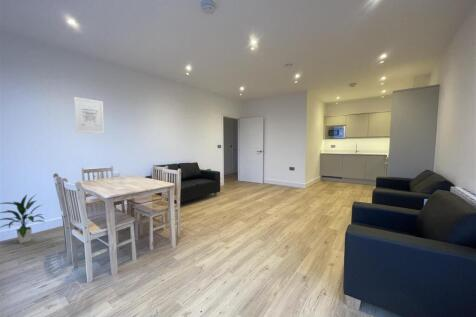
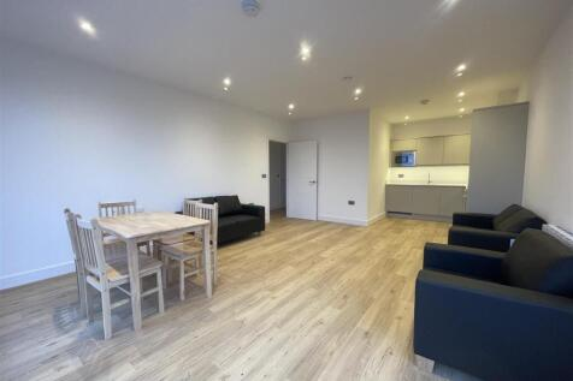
- indoor plant [0,193,46,245]
- wall art [73,96,105,135]
